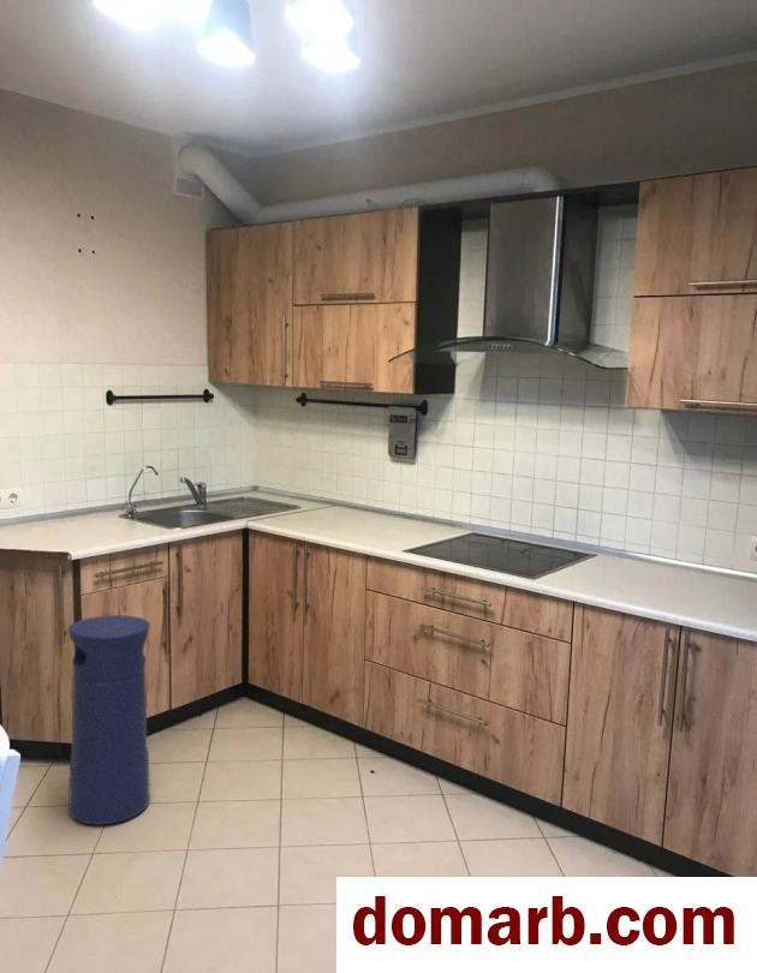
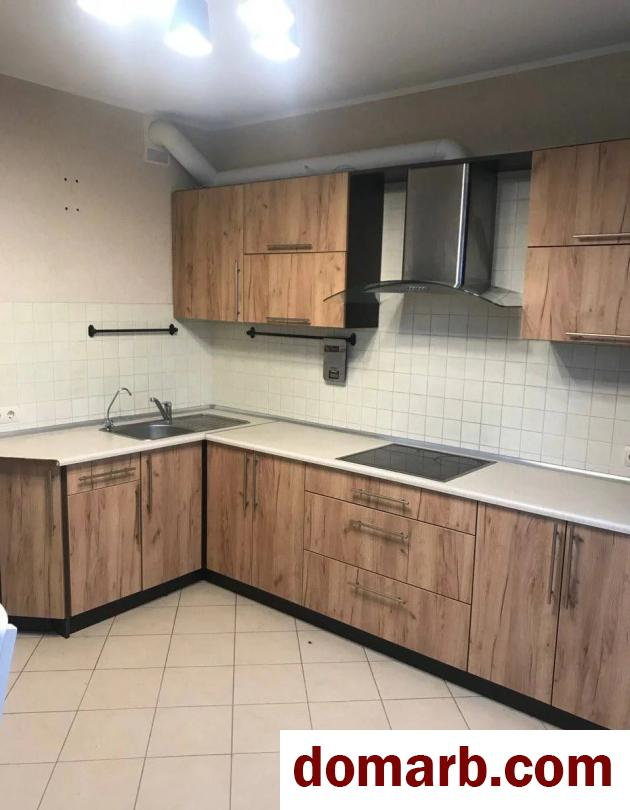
- trash can [66,614,151,826]
